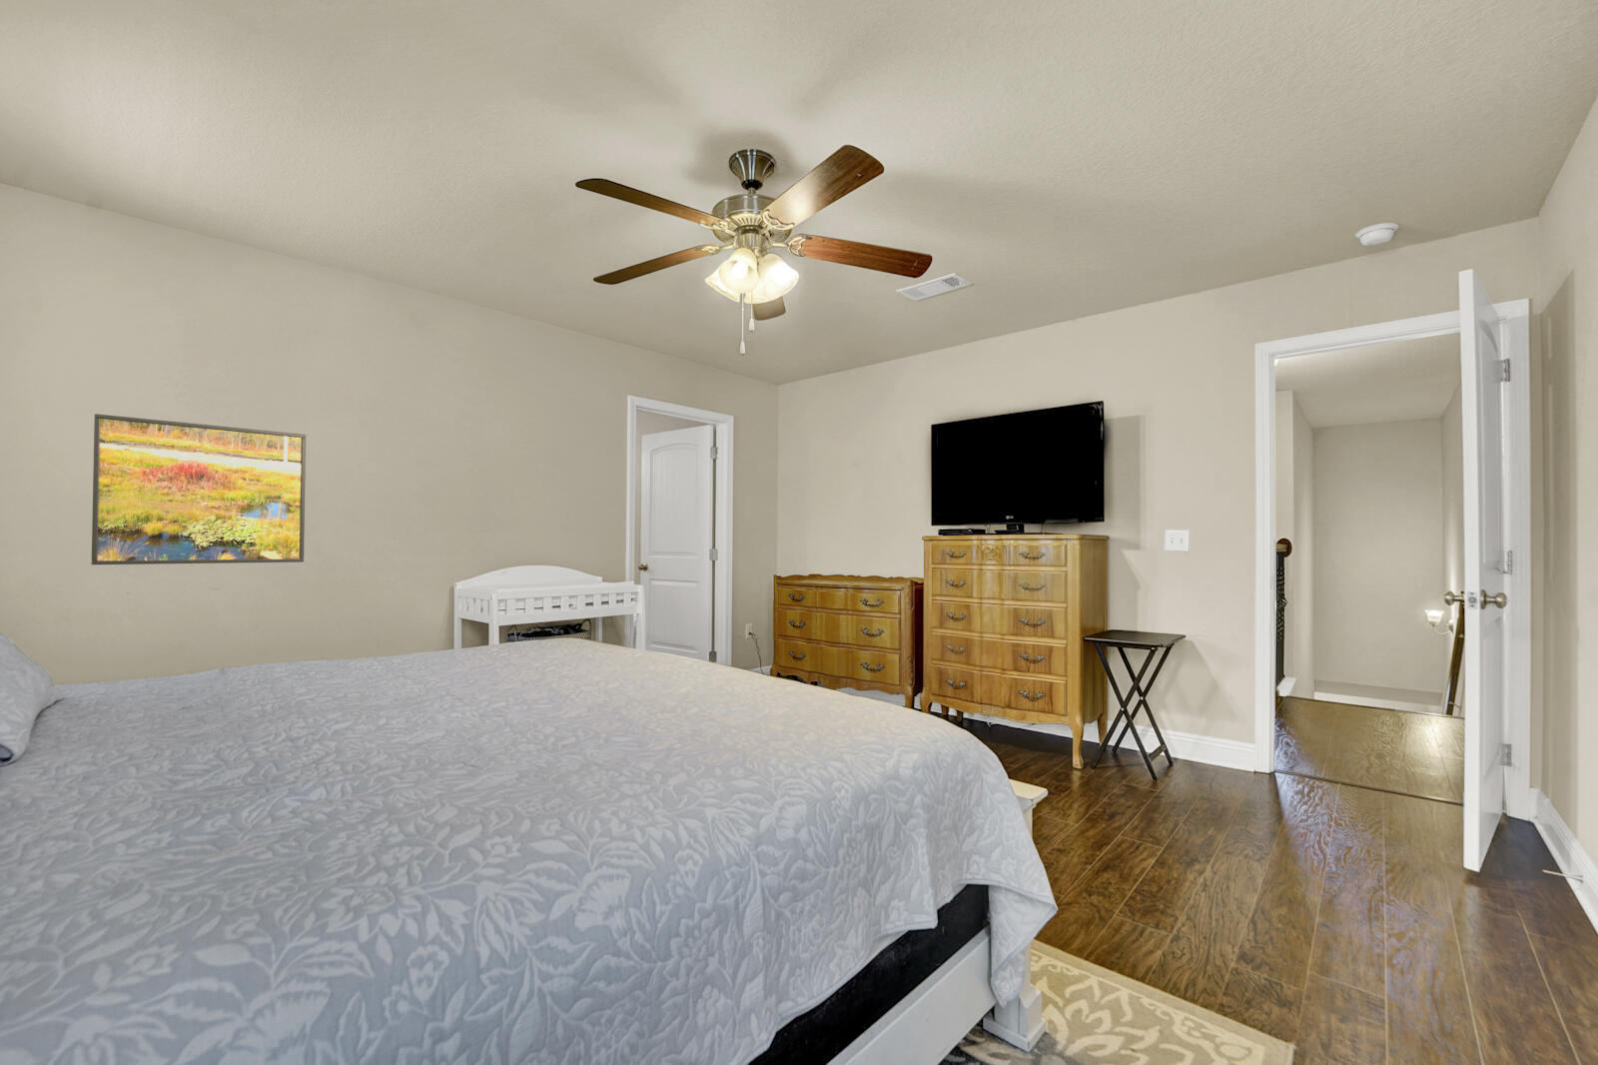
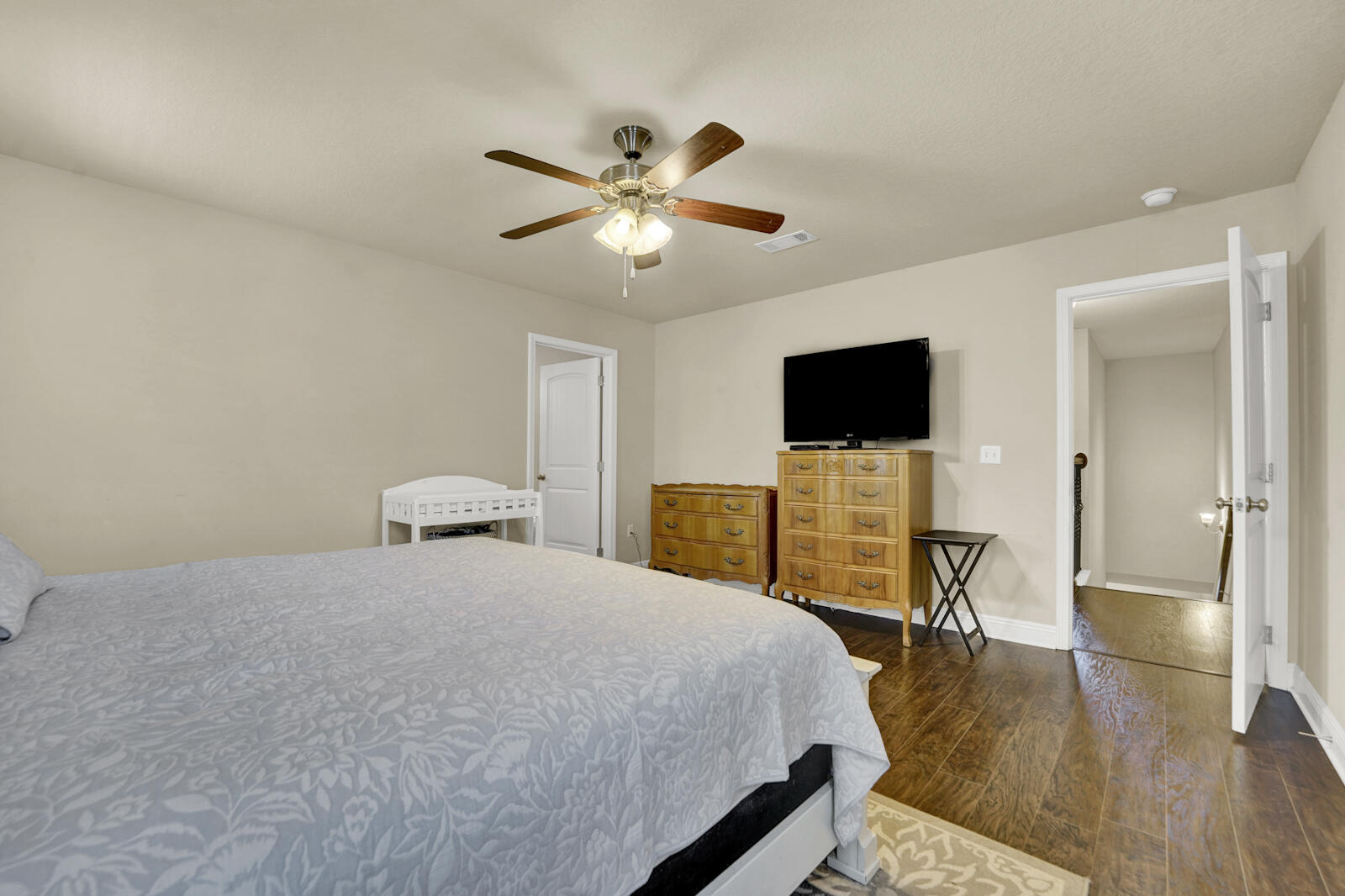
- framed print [90,412,307,566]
